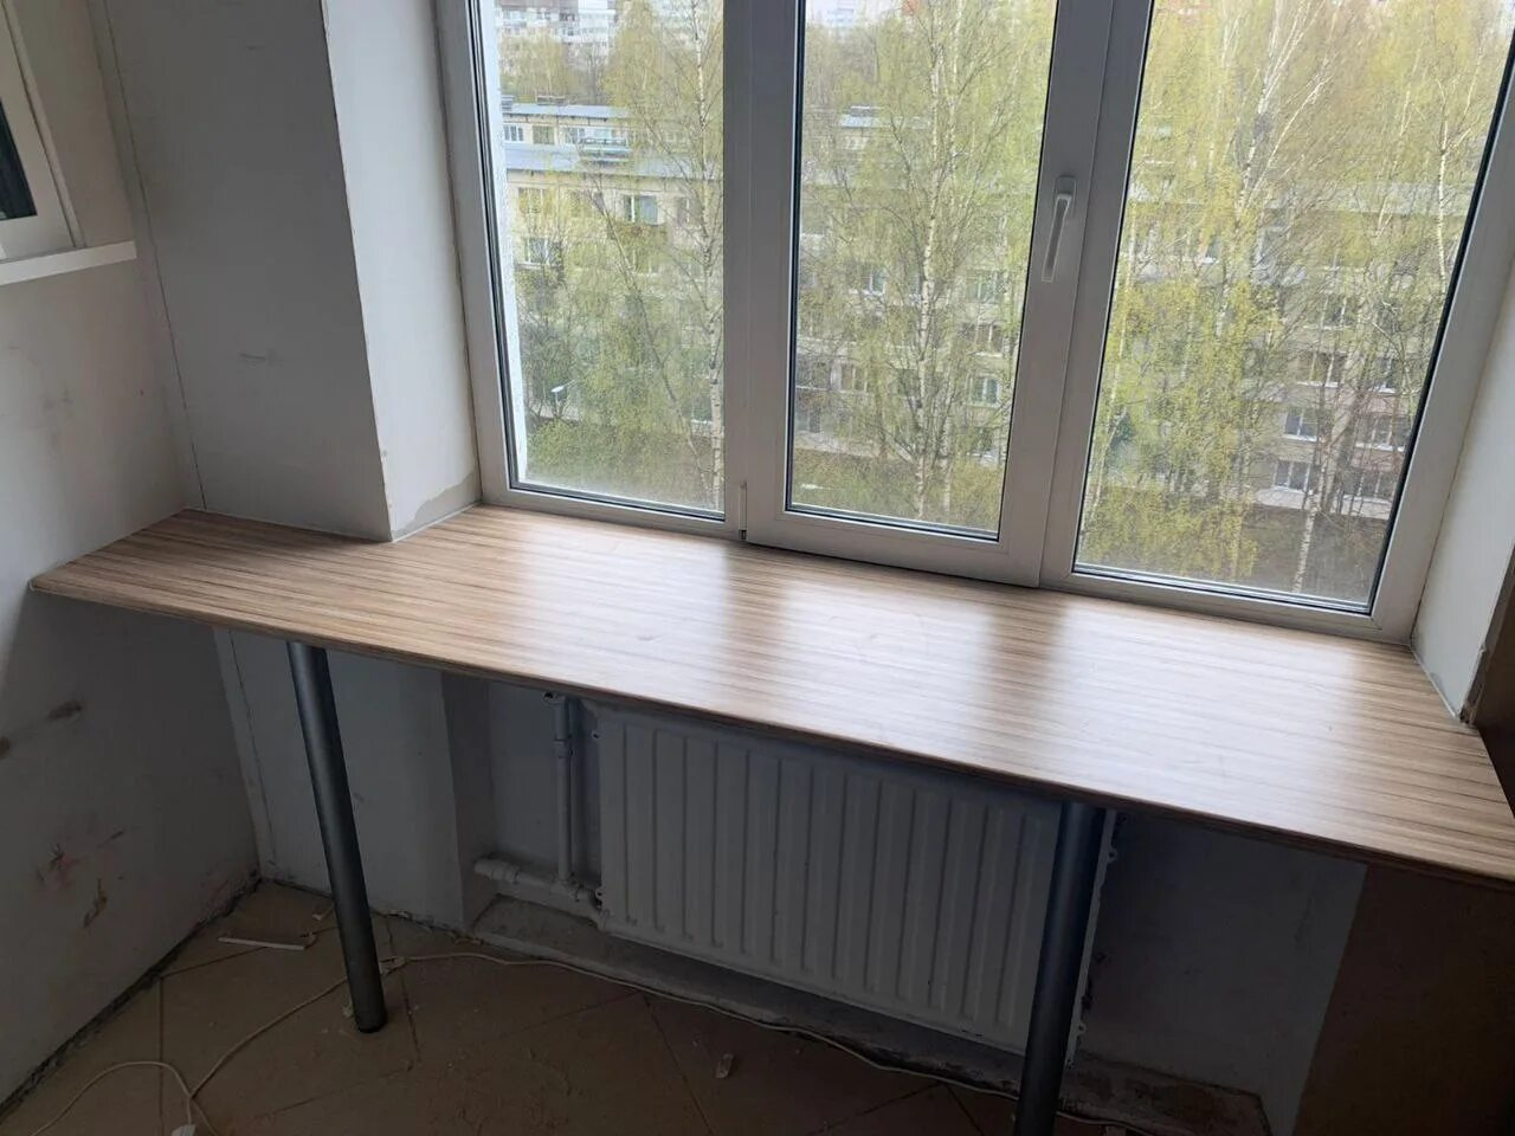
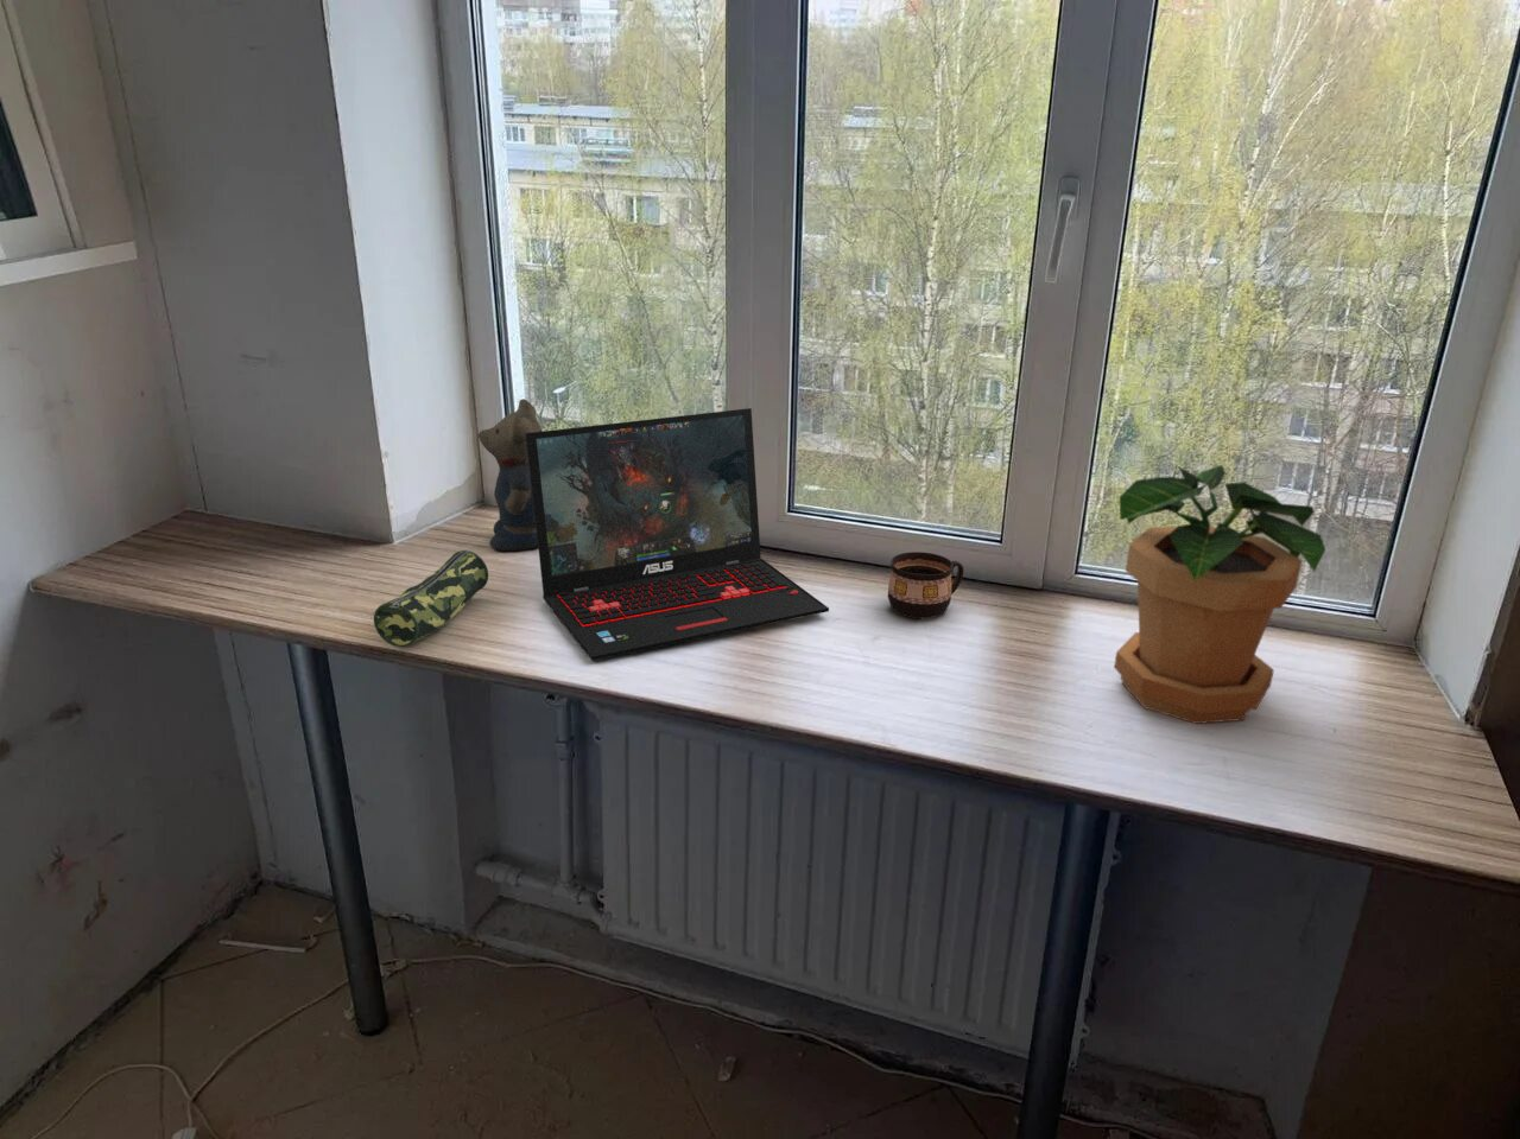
+ teddy bear [478,397,543,552]
+ cup [887,550,965,620]
+ pencil case [373,549,490,648]
+ laptop [525,407,831,662]
+ potted plant [1113,464,1326,725]
